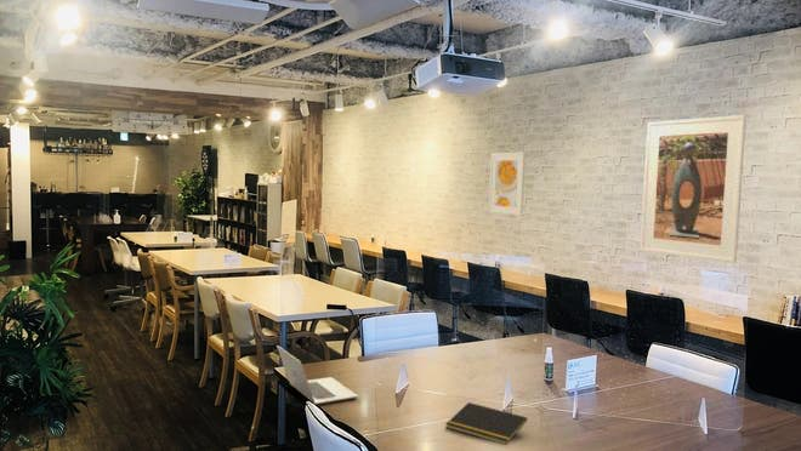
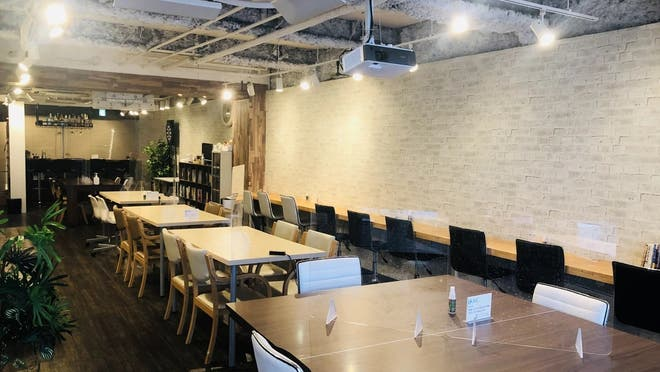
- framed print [488,152,527,217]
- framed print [640,114,748,264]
- laptop [275,344,359,406]
- notepad [444,401,528,446]
